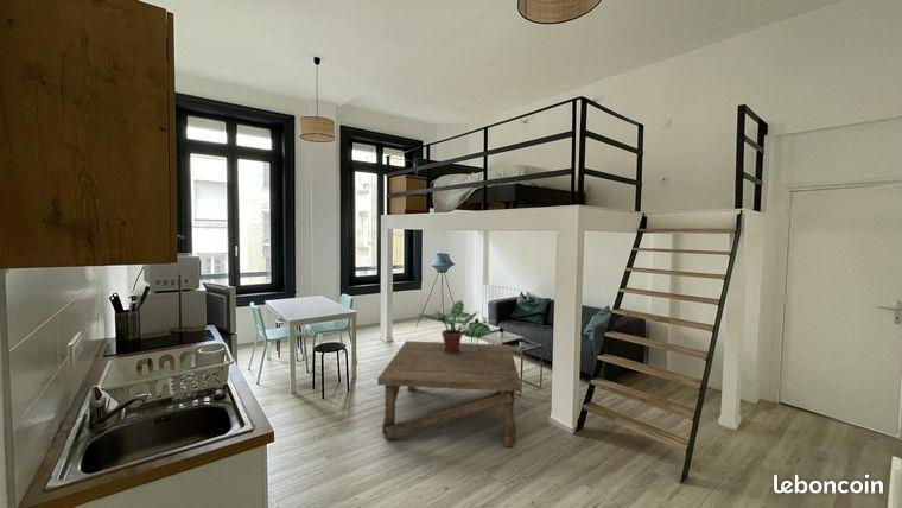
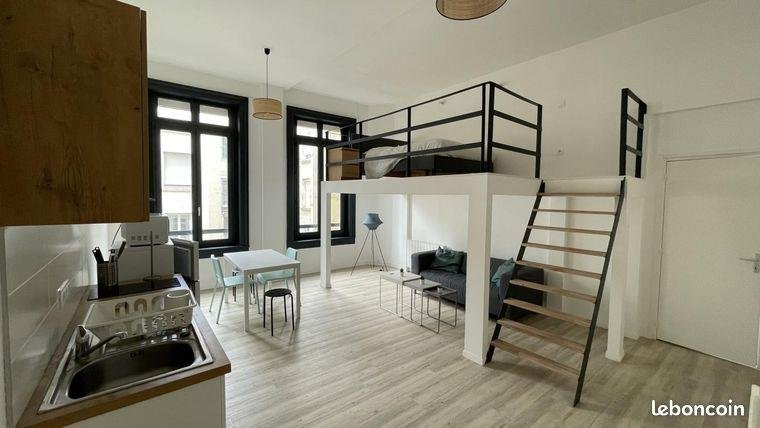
- coffee table [376,339,522,447]
- potted plant [414,298,494,354]
